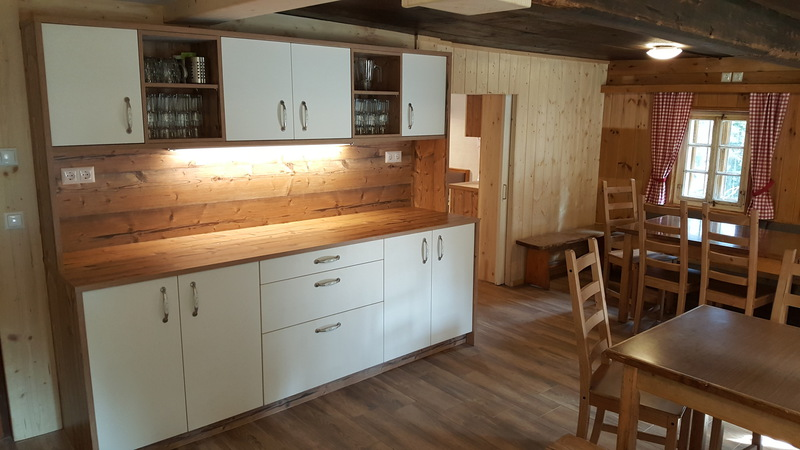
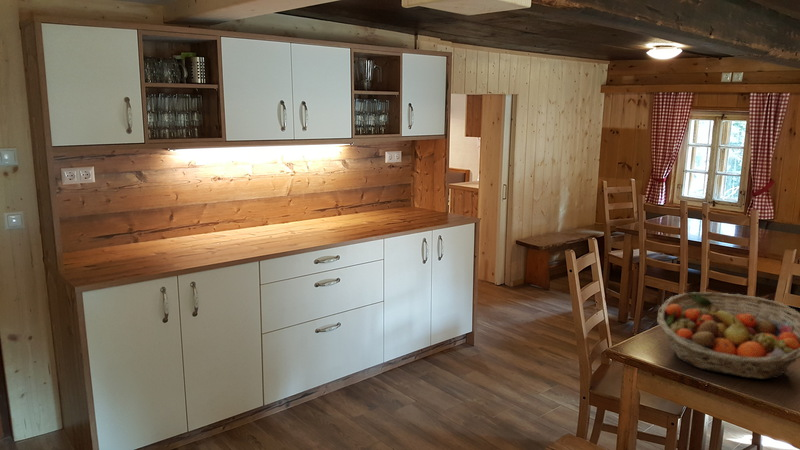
+ fruit basket [656,291,800,380]
